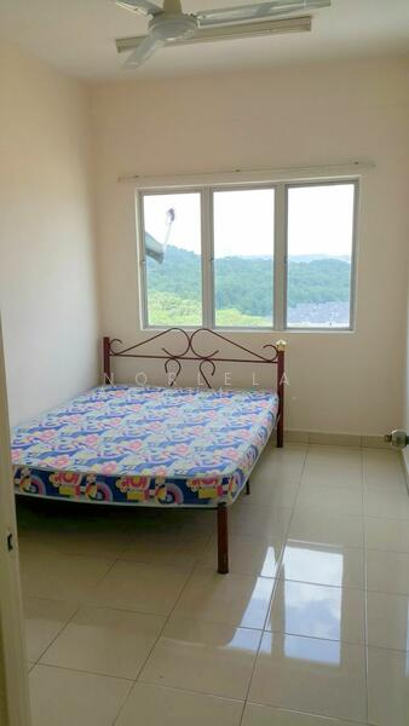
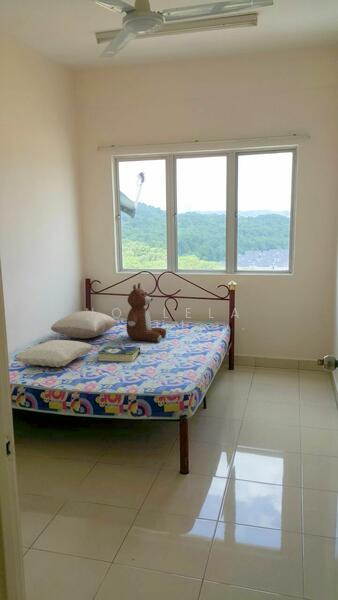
+ book [97,345,141,363]
+ pillow [50,310,118,339]
+ teddy bear [125,282,168,343]
+ pillow [14,339,93,368]
